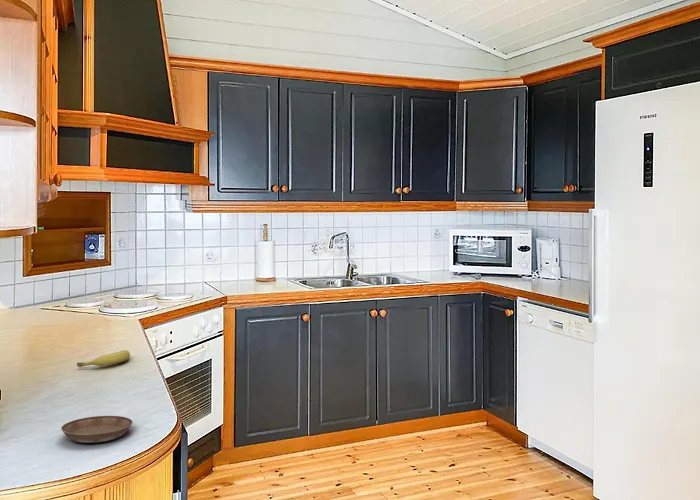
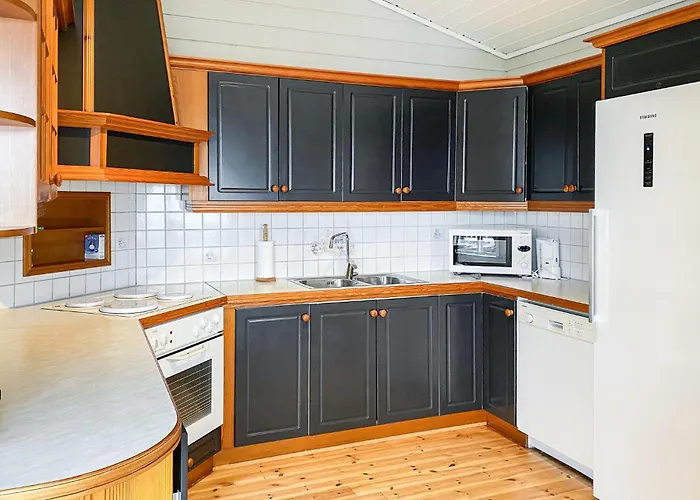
- fruit [76,349,131,368]
- saucer [60,415,133,444]
